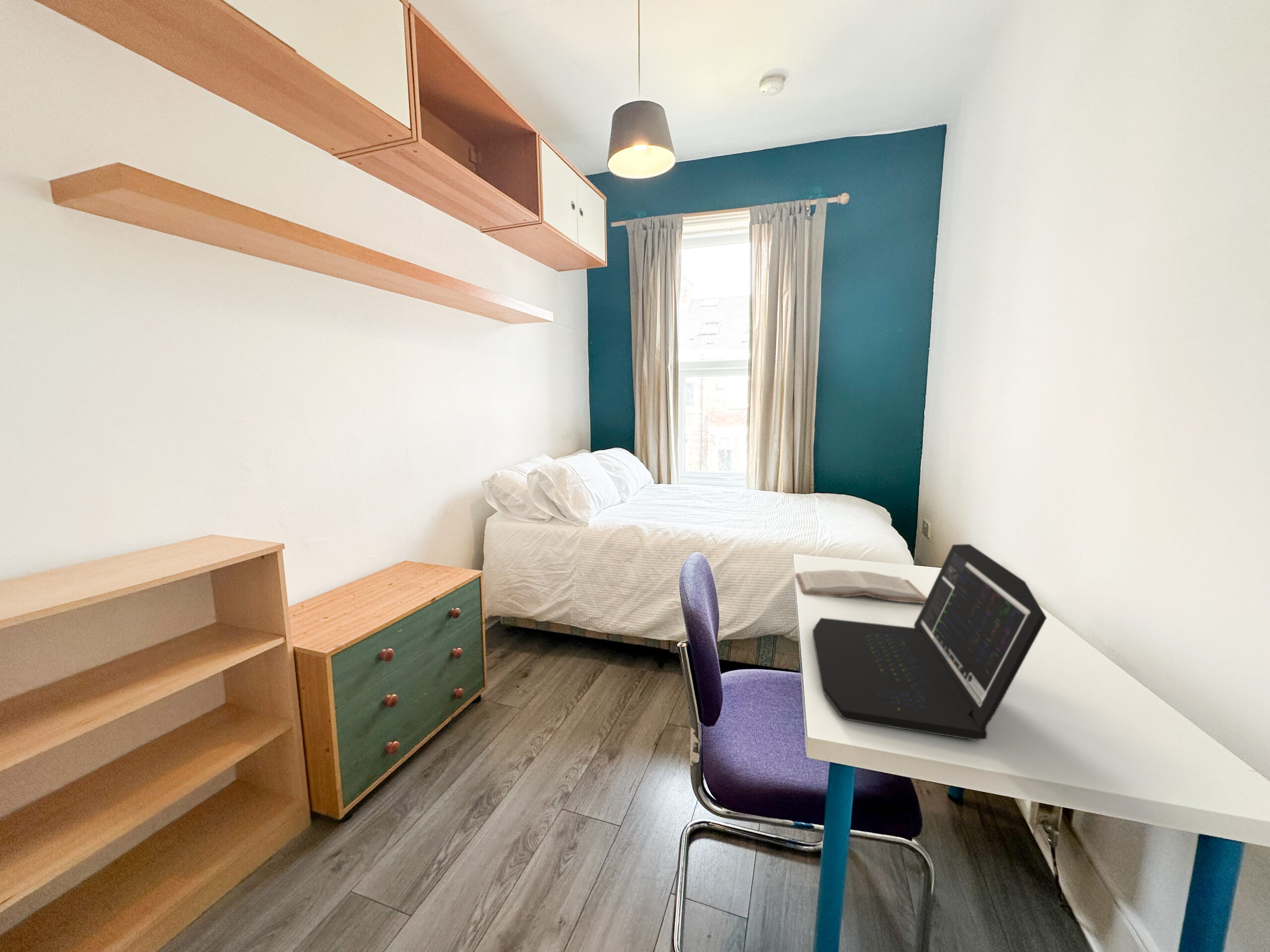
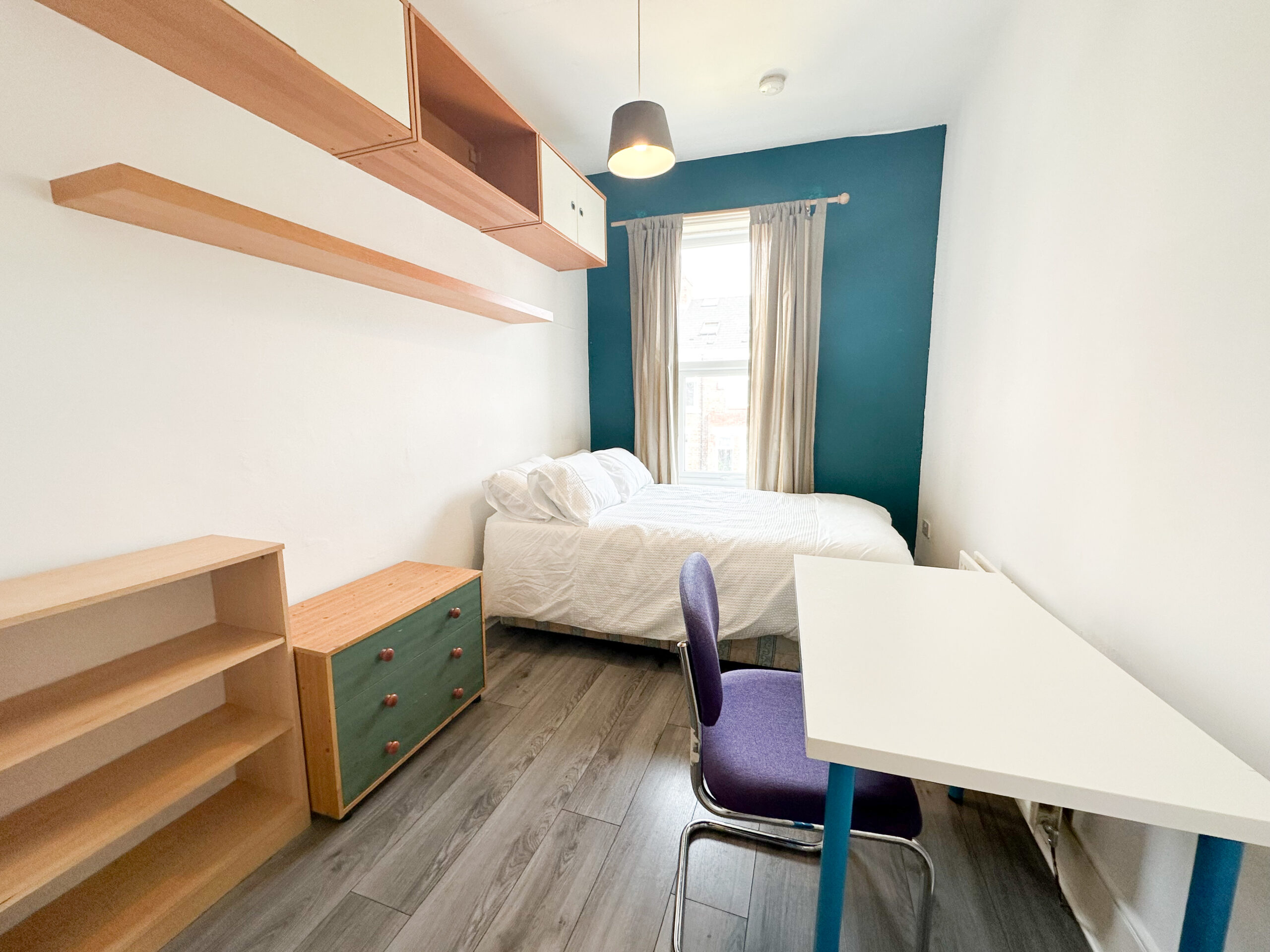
- book [795,569,927,604]
- laptop [812,543,1047,741]
